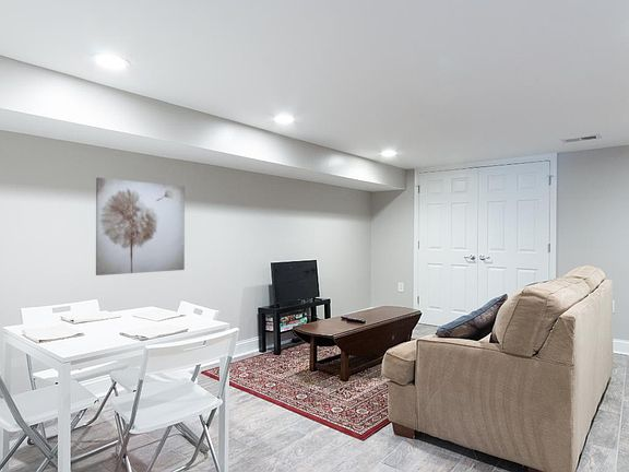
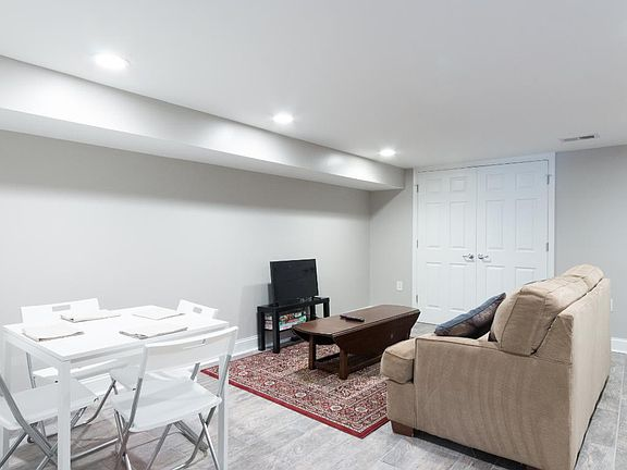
- wall art [95,176,186,276]
